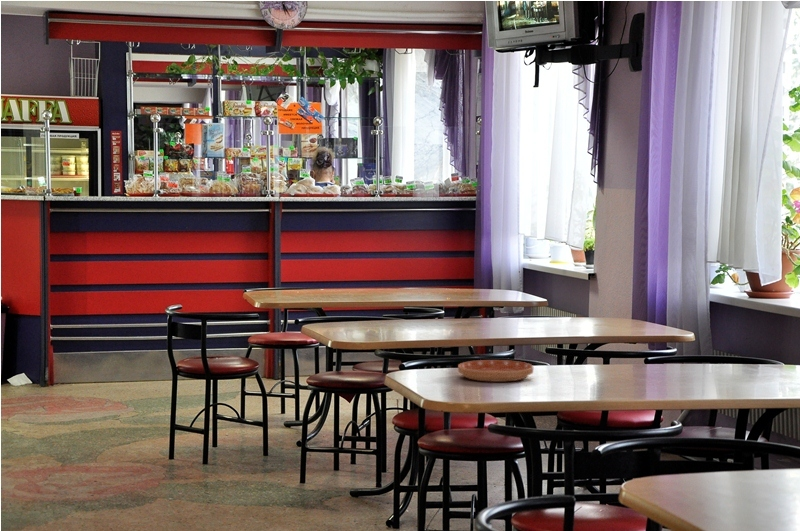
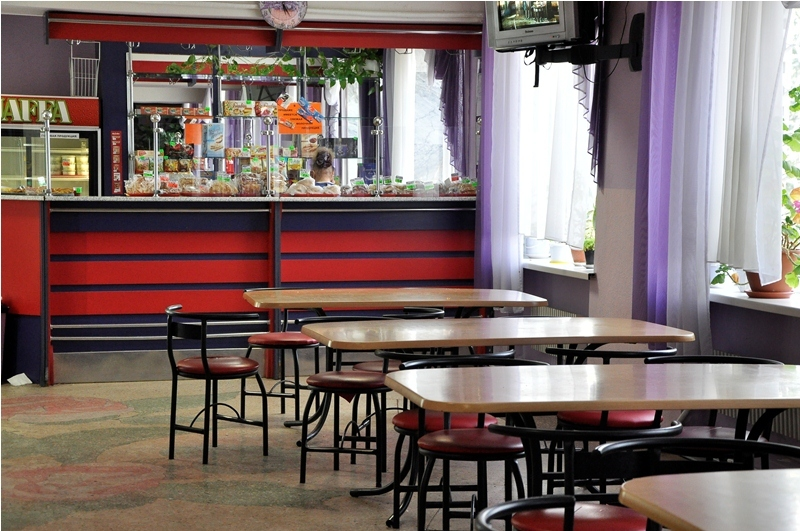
- saucer [457,359,534,383]
